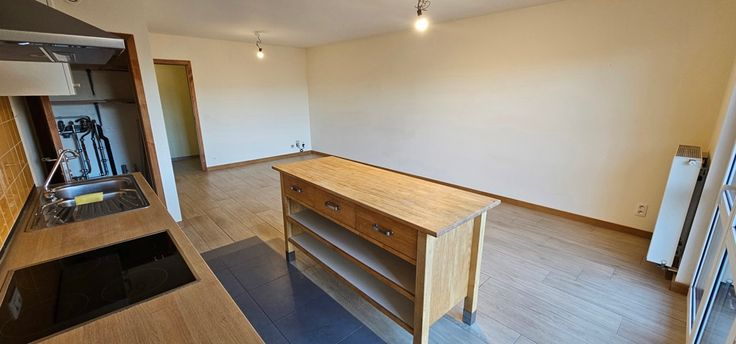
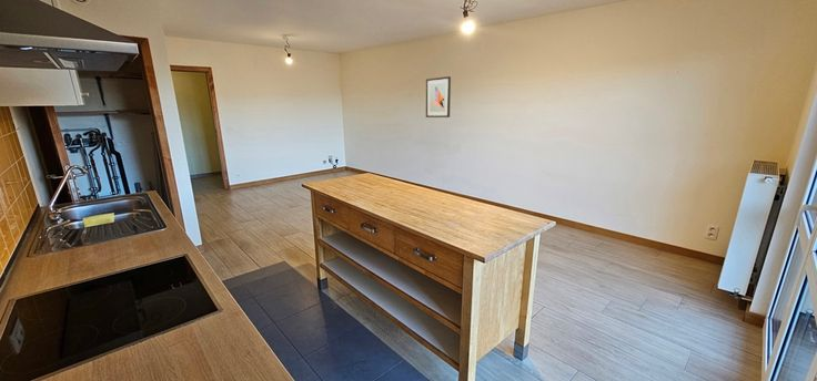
+ wall art [425,75,452,119]
